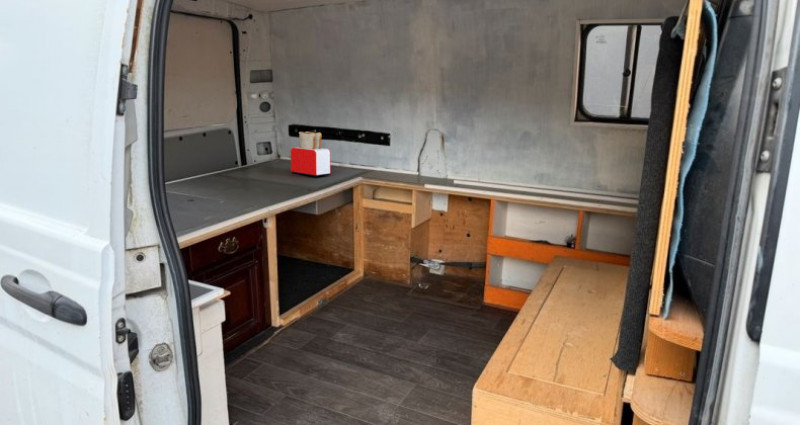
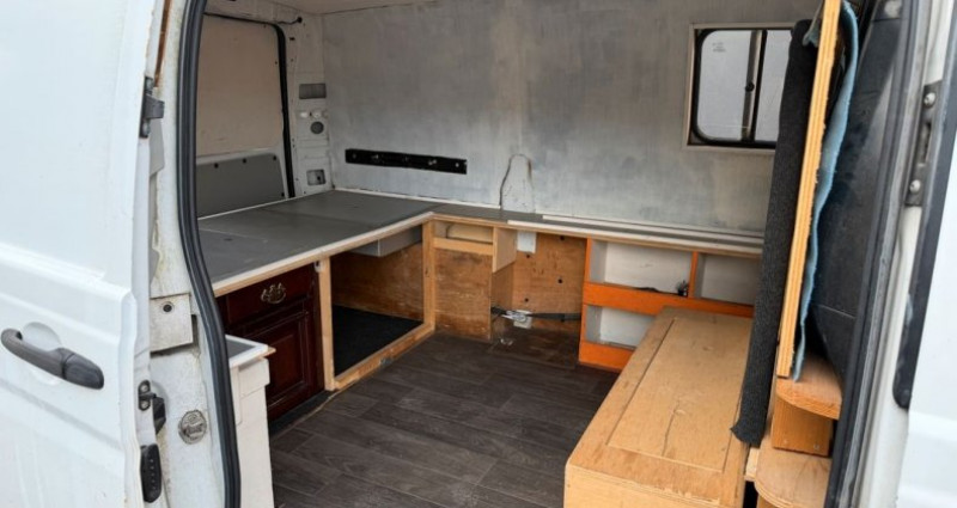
- toaster [290,131,331,178]
